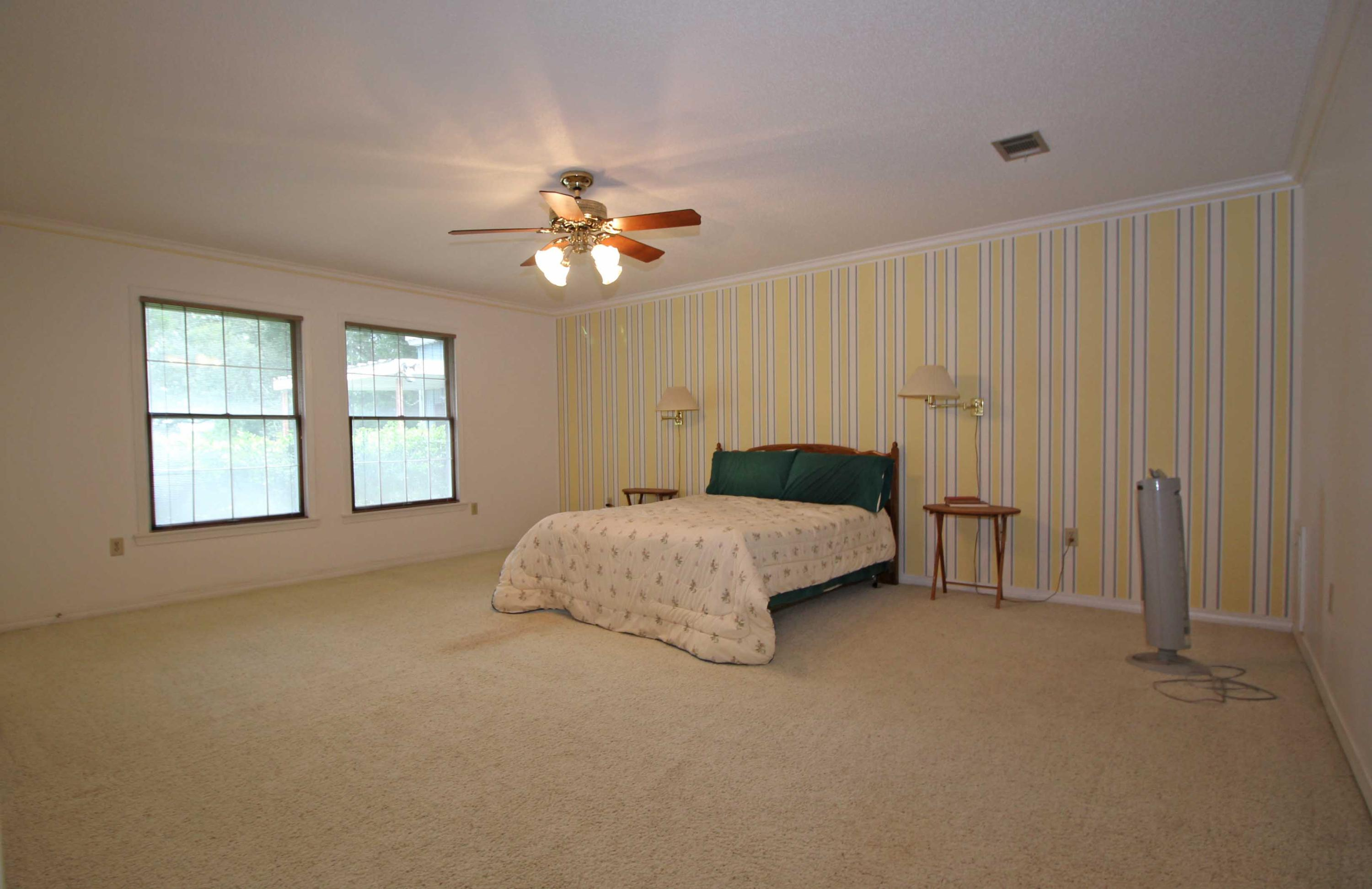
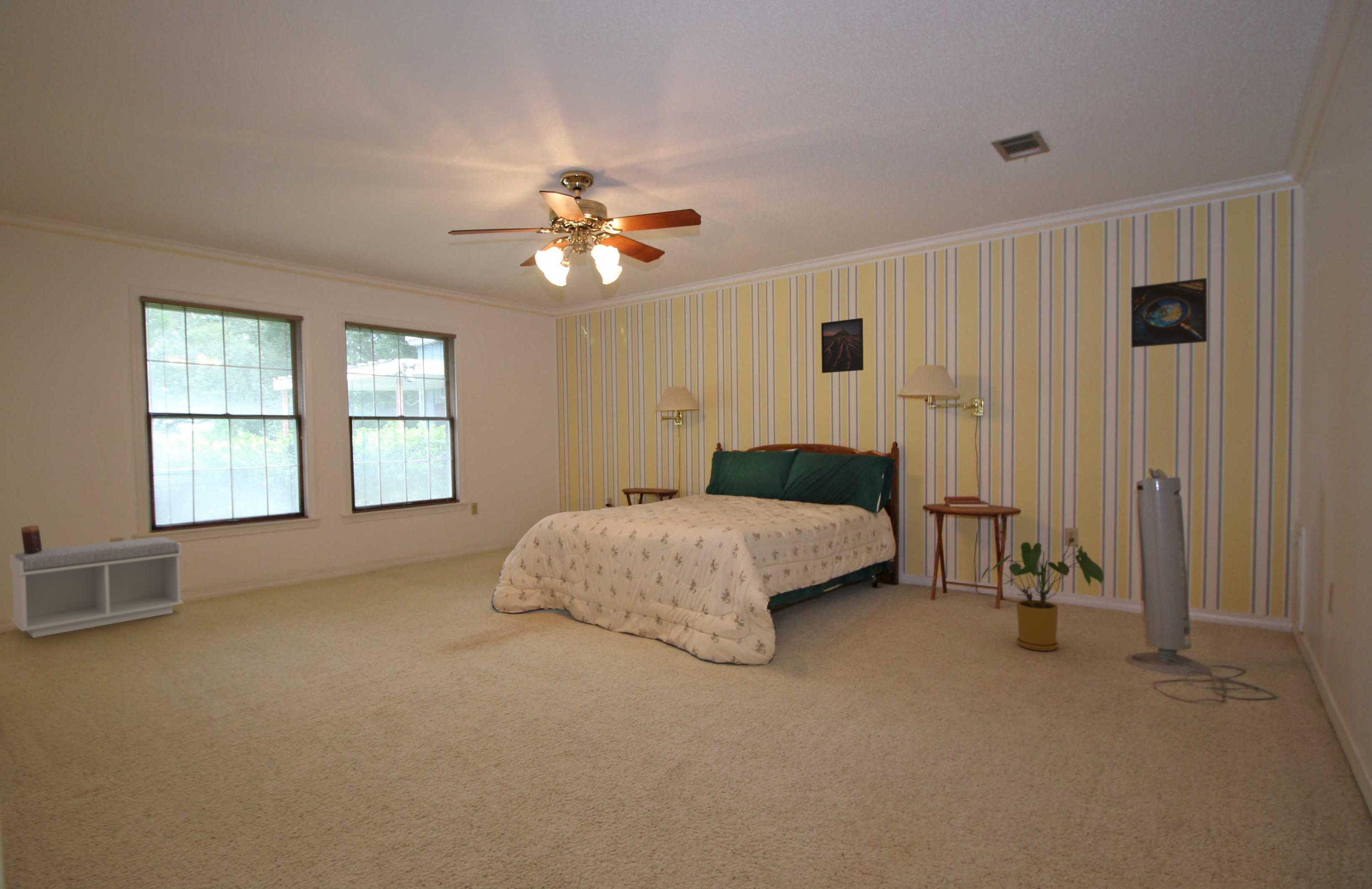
+ candle [21,525,43,554]
+ bench [9,537,183,638]
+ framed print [1131,278,1207,348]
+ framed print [821,317,864,374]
+ house plant [981,541,1105,651]
